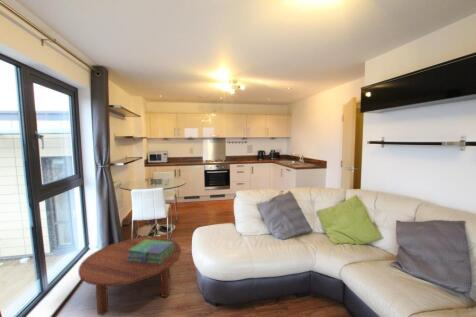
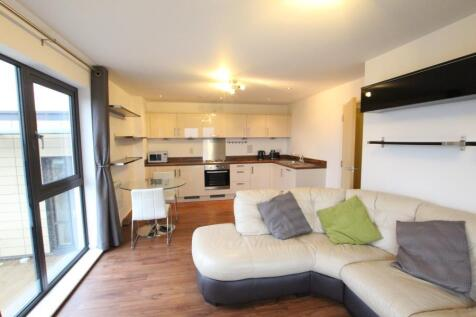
- stack of books [127,239,175,264]
- coffee table [77,236,182,317]
